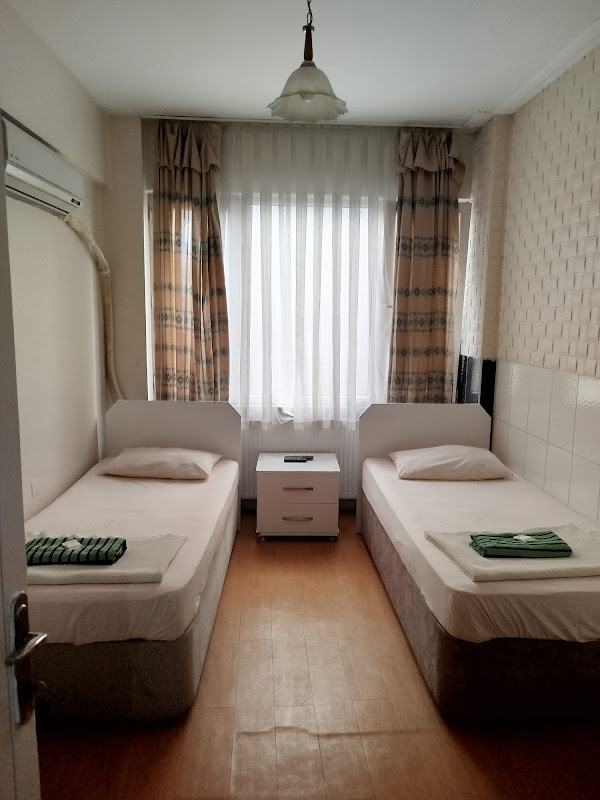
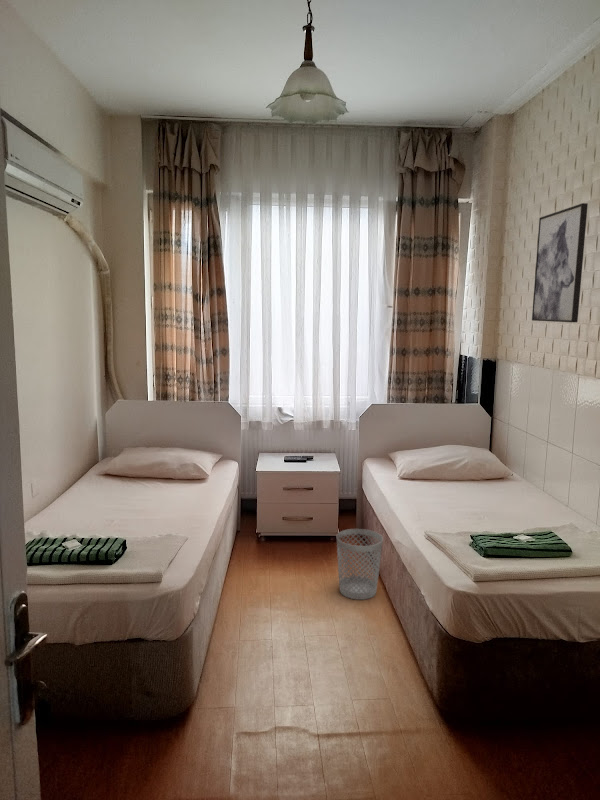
+ wastebasket [336,528,384,601]
+ wall art [531,202,589,323]
